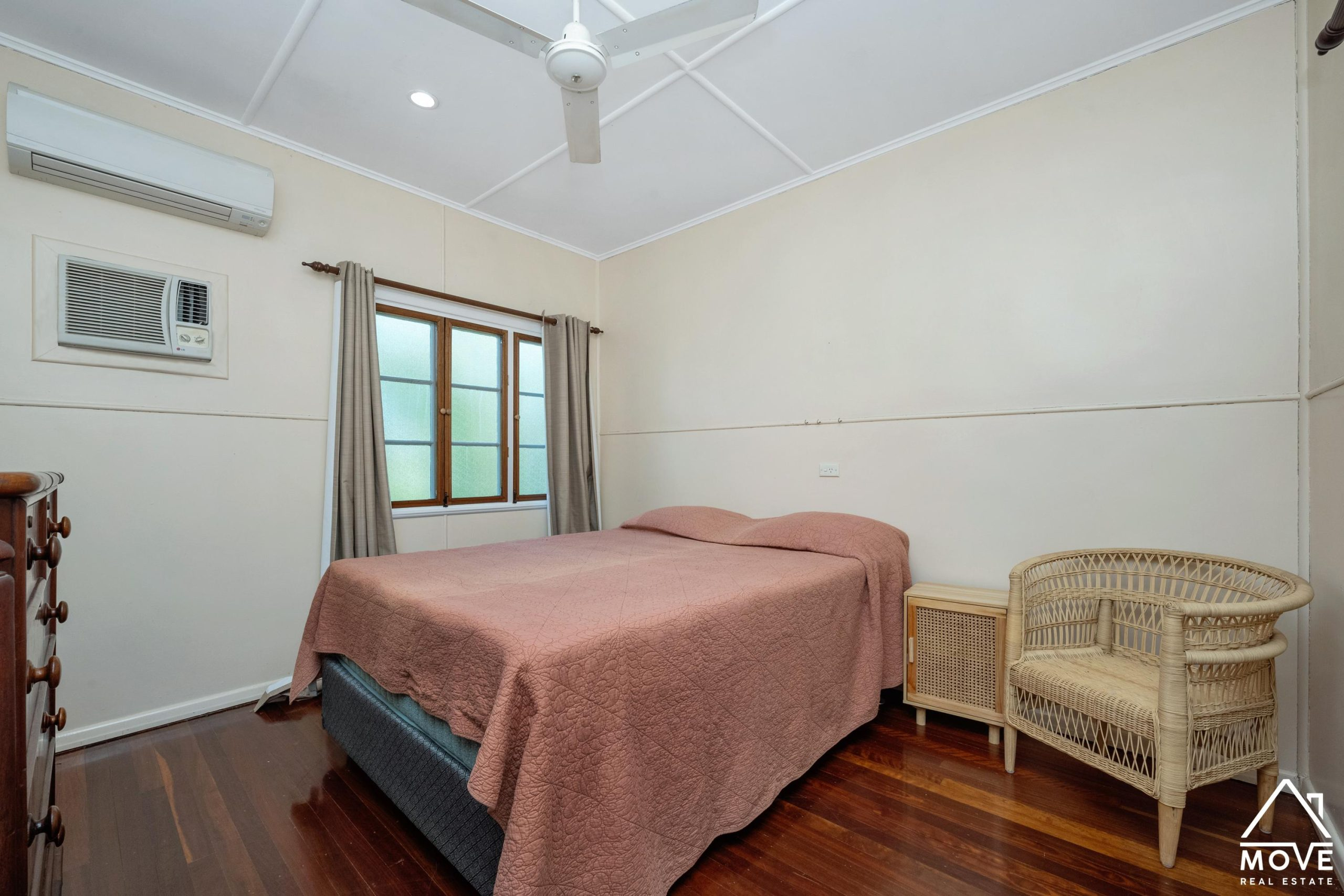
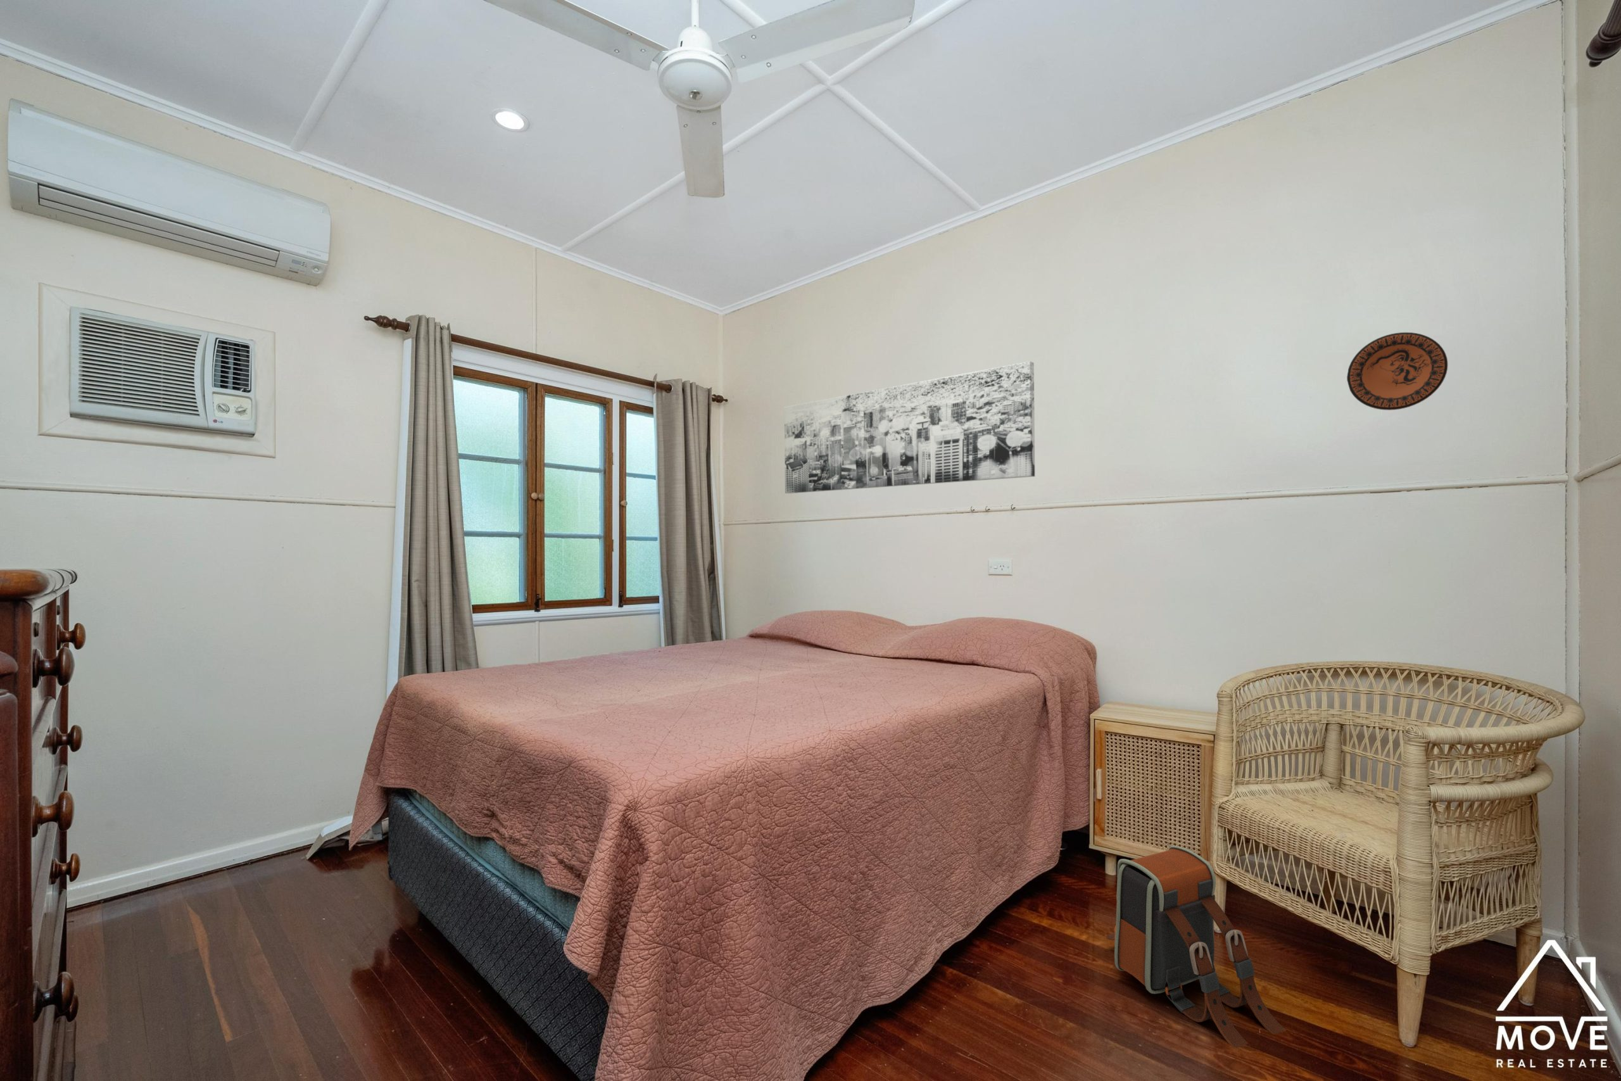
+ backpack [1105,845,1287,1048]
+ decorative plate [1346,332,1449,411]
+ wall art [784,361,1035,493]
